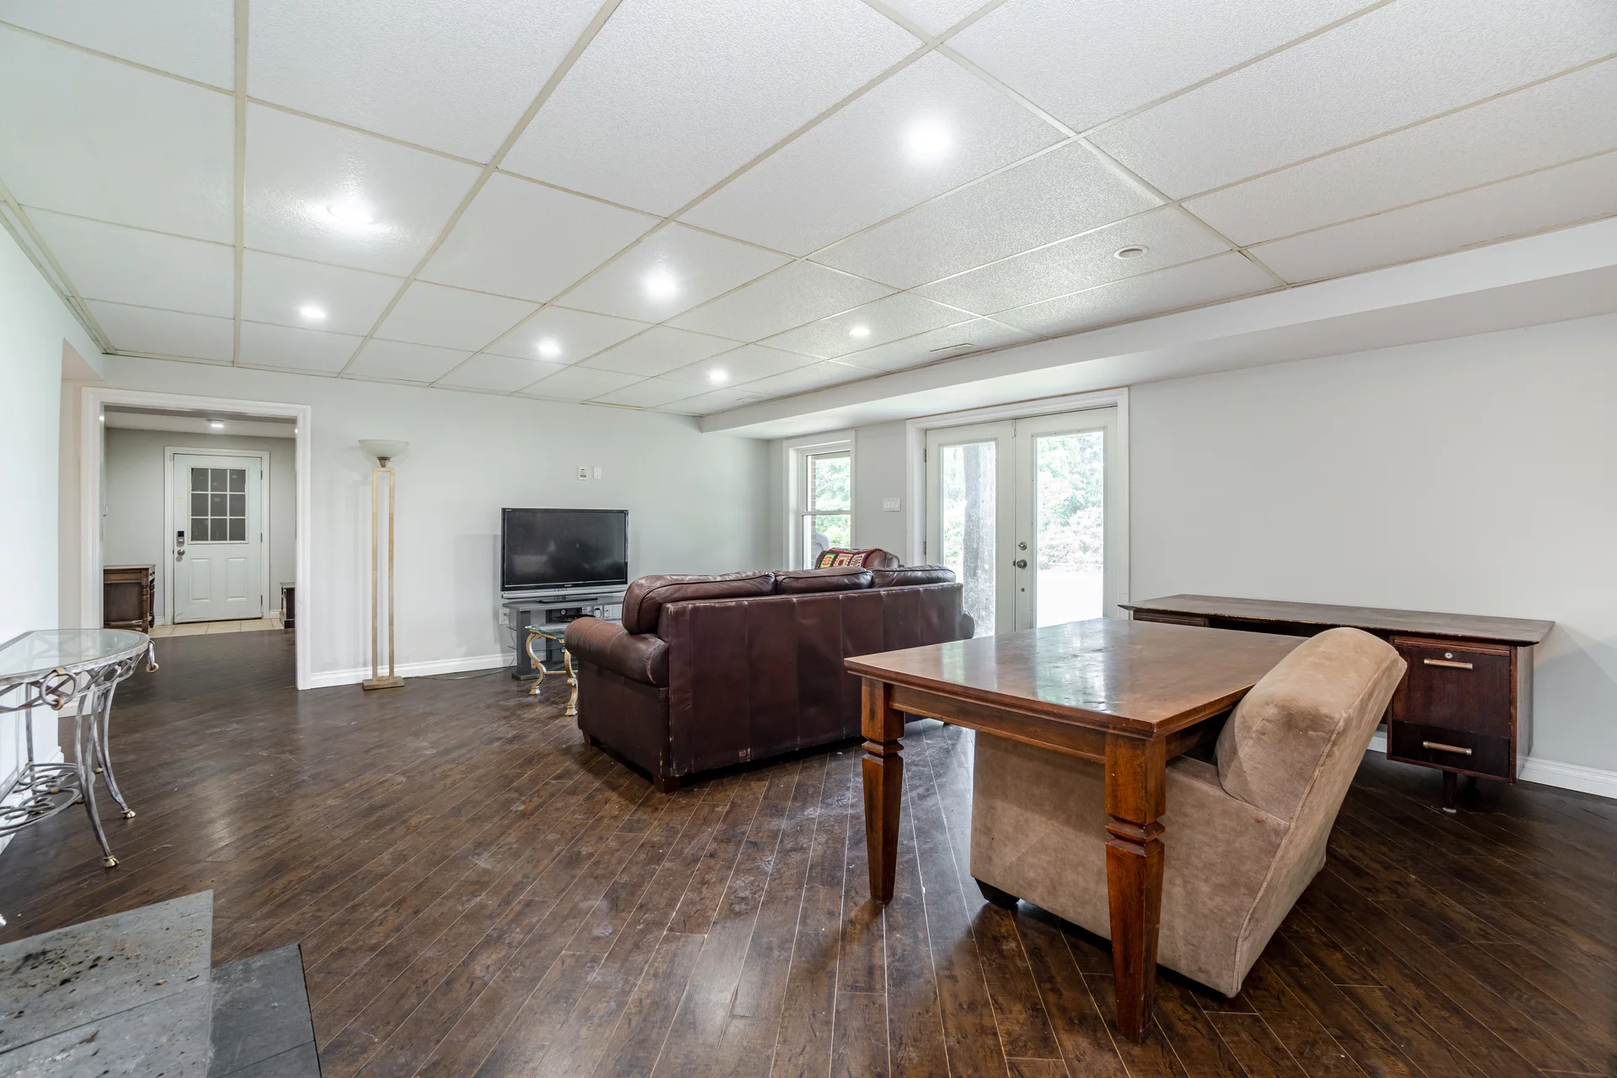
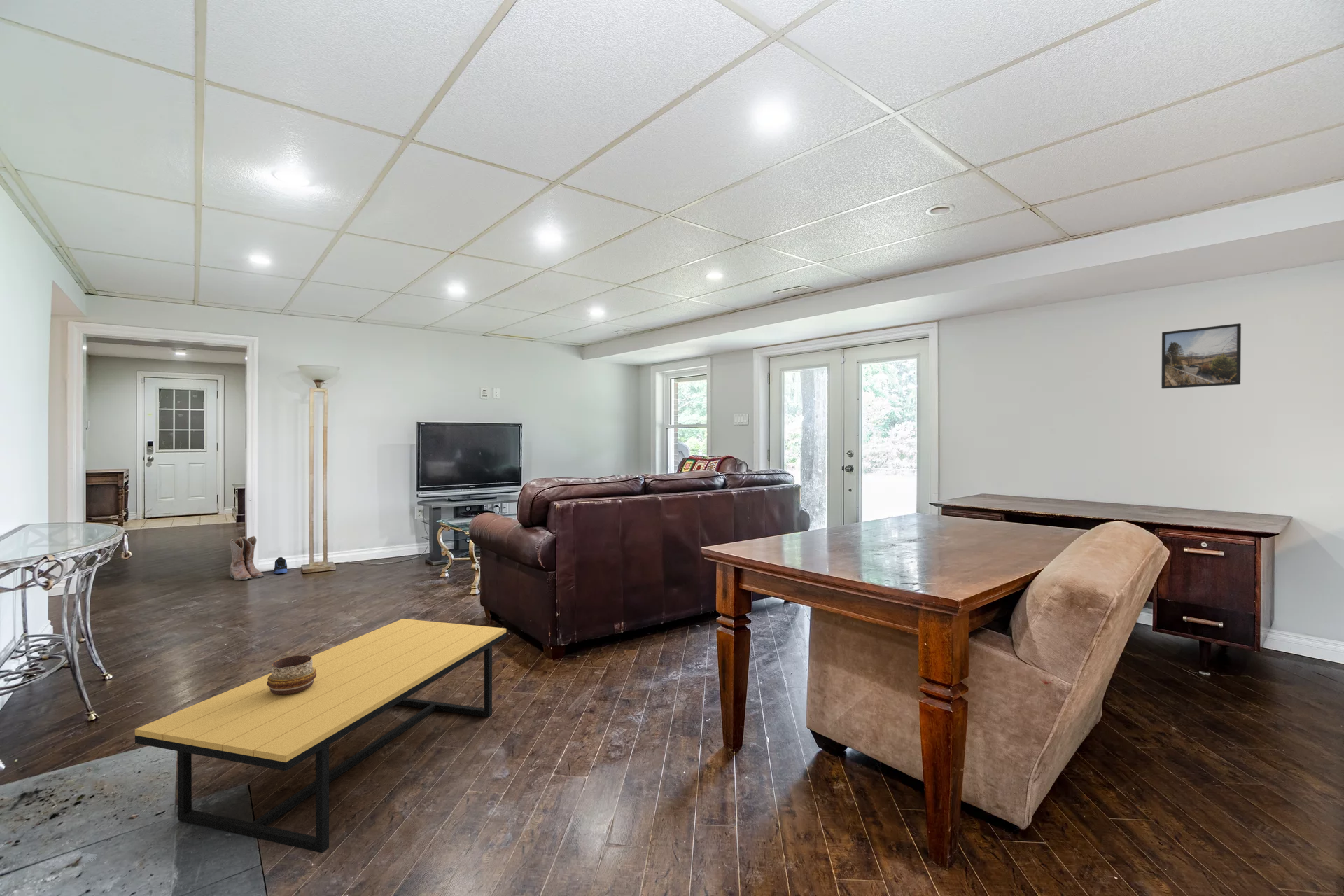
+ decorative bowl [267,654,316,695]
+ sneaker [274,556,288,574]
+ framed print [1161,323,1242,390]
+ boots [229,535,265,581]
+ coffee table [134,618,507,854]
